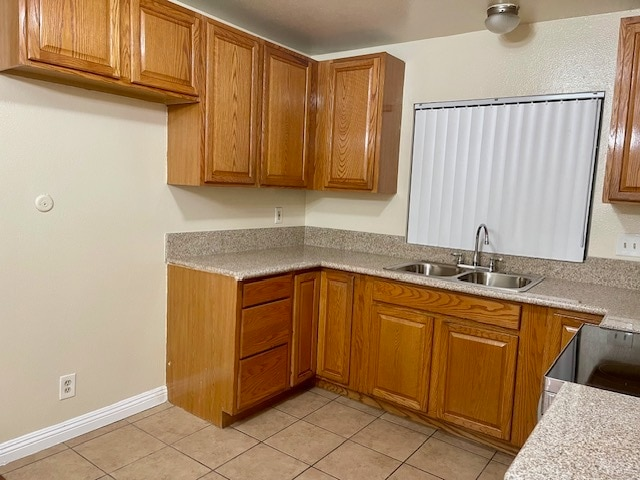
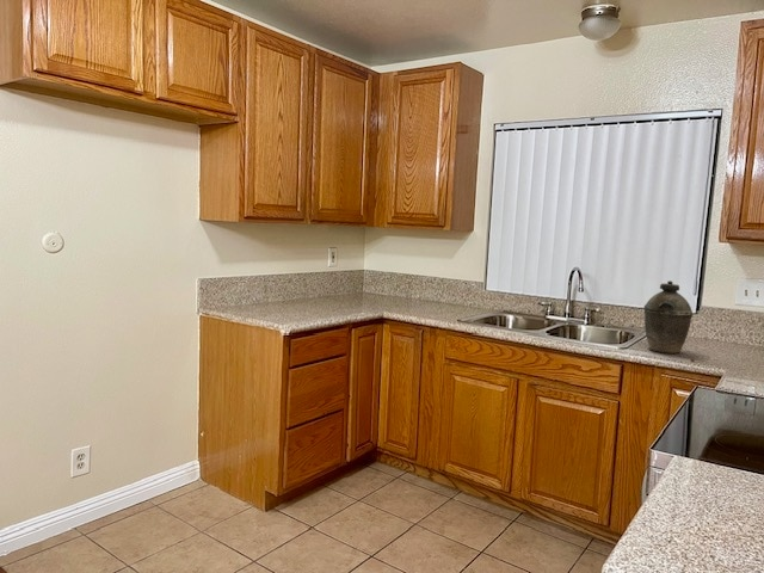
+ kettle [642,279,694,355]
